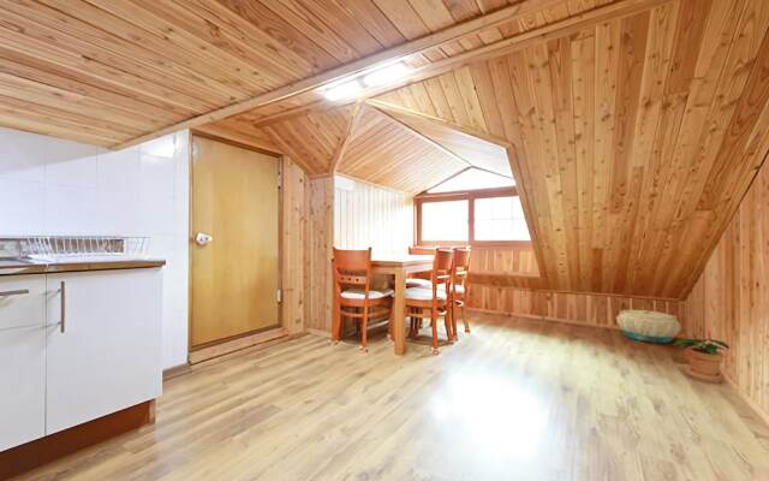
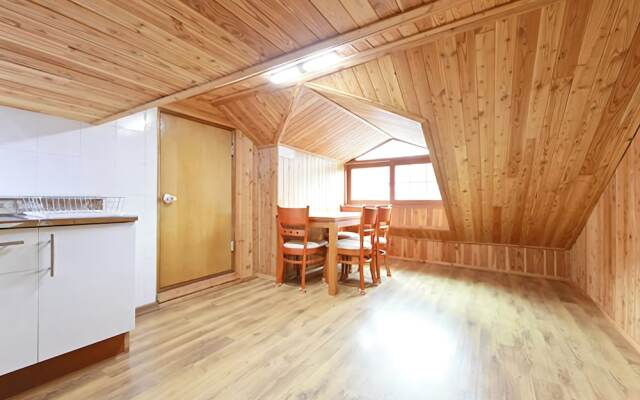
- potted plant [673,338,731,385]
- basket [615,309,682,344]
